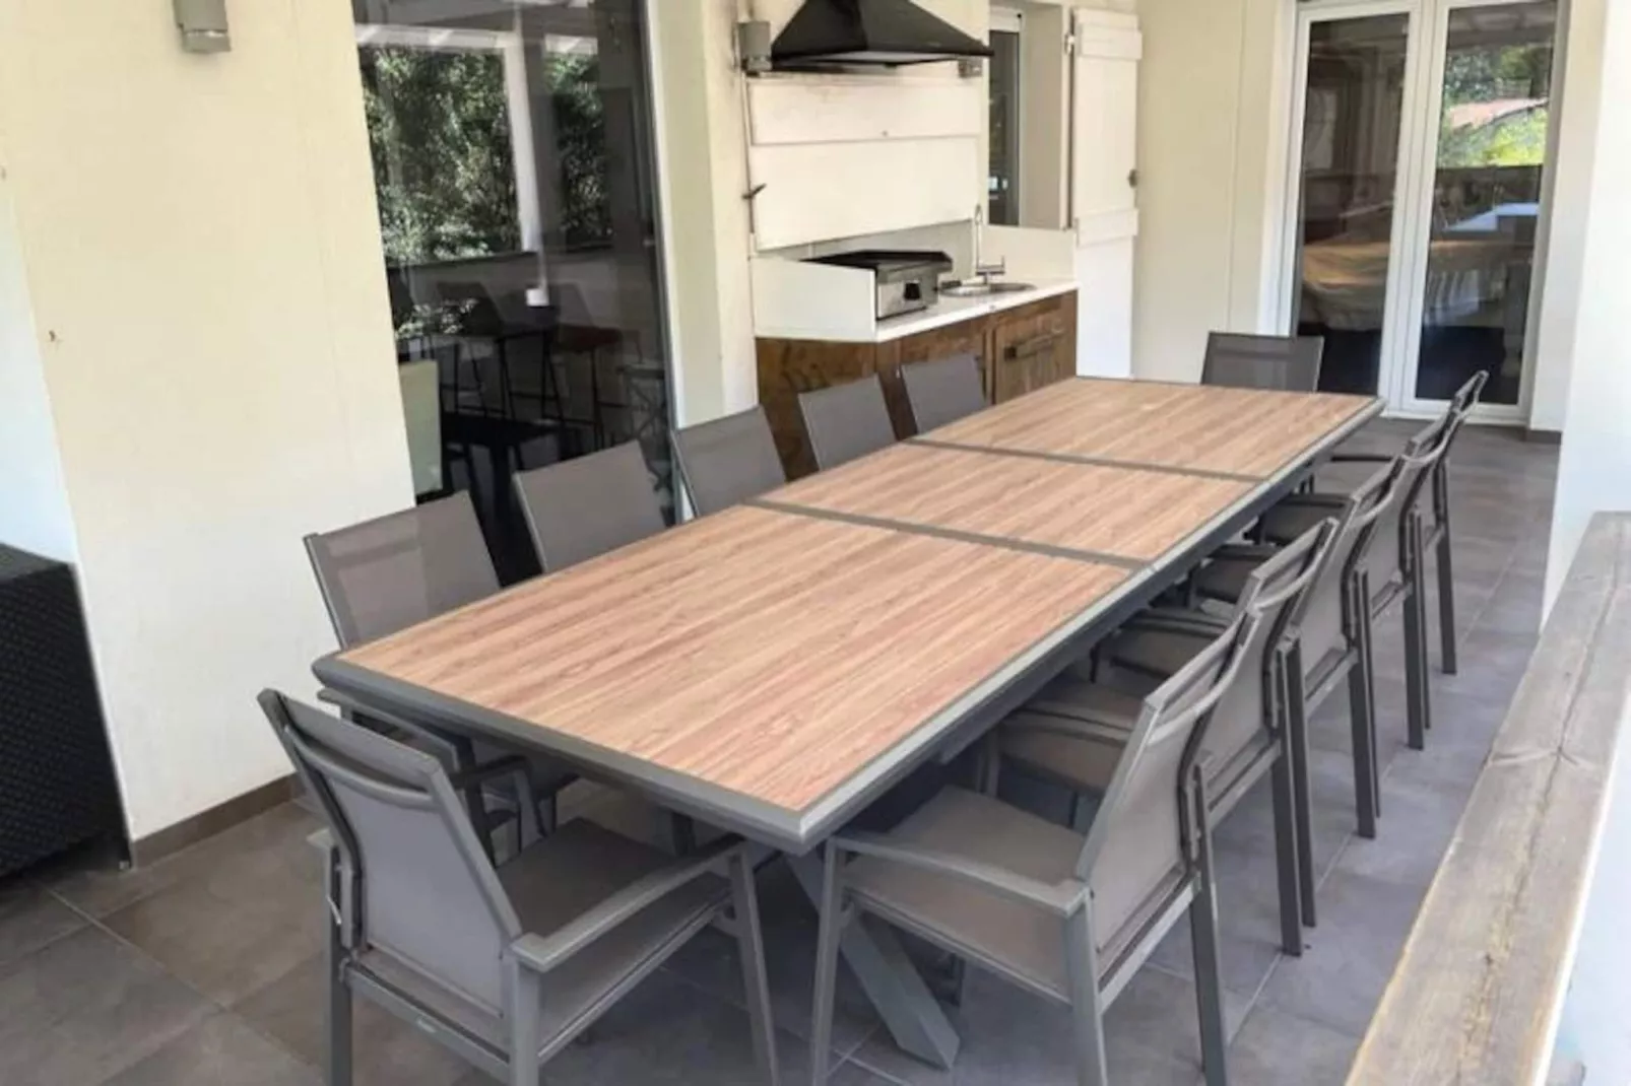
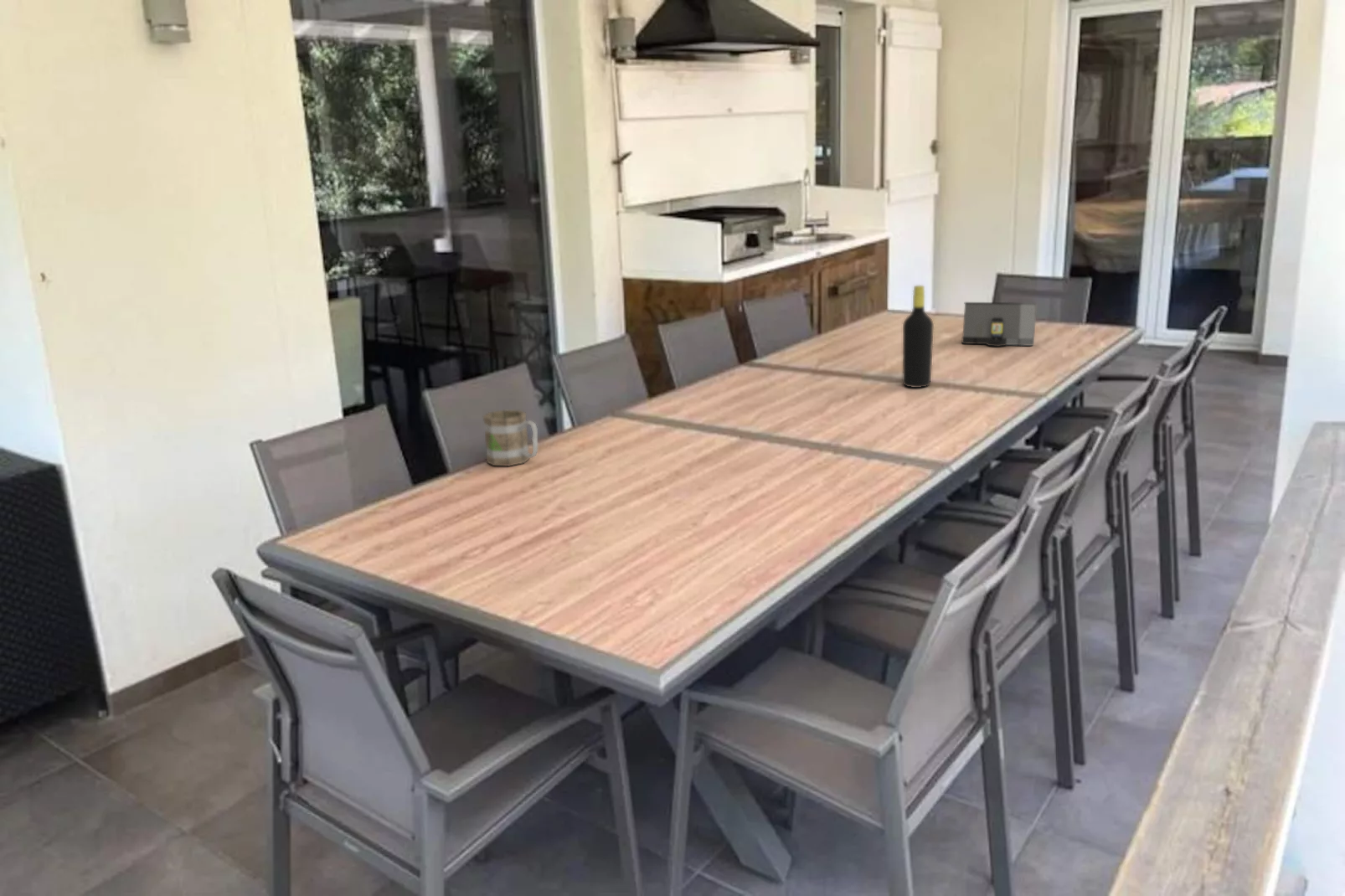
+ bottle [902,285,935,389]
+ speaker [961,301,1038,348]
+ mug [482,409,539,467]
